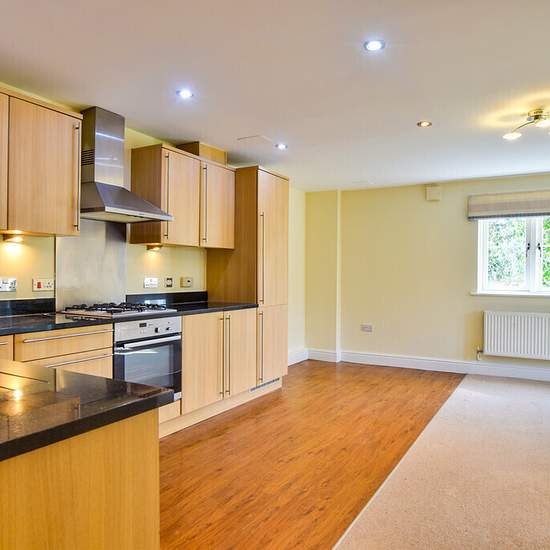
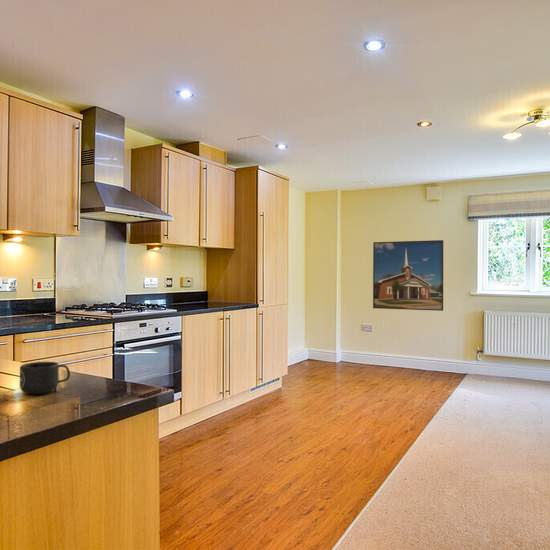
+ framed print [372,239,444,312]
+ mug [19,361,71,395]
